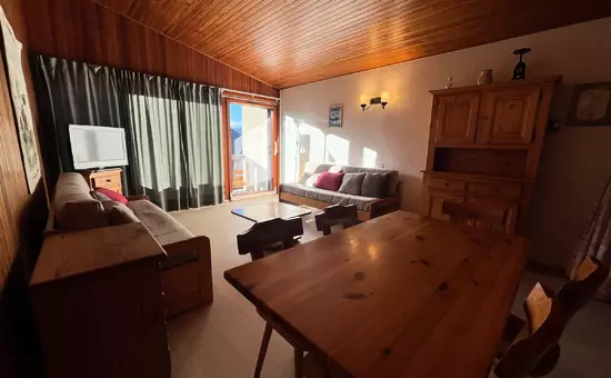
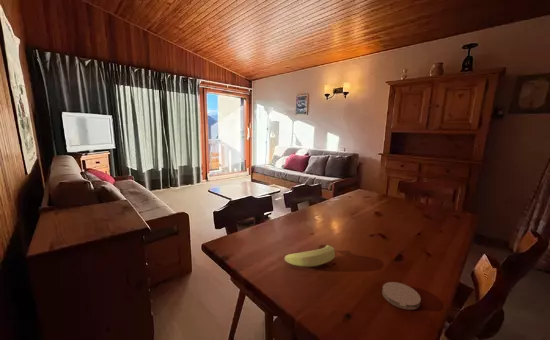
+ banana [284,244,336,268]
+ coaster [381,281,422,311]
